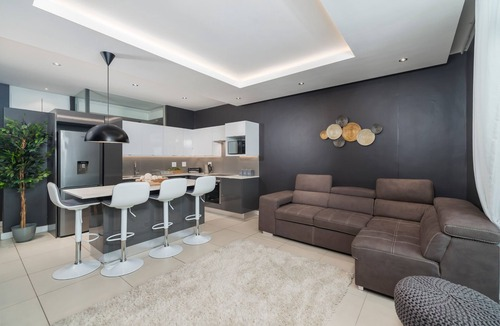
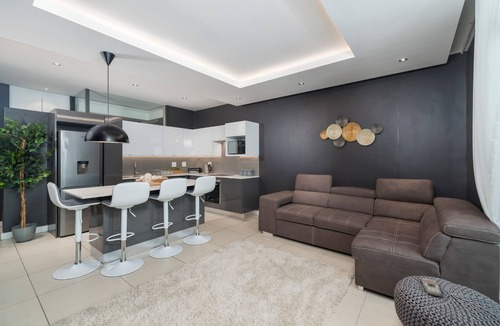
+ remote control [420,277,443,297]
